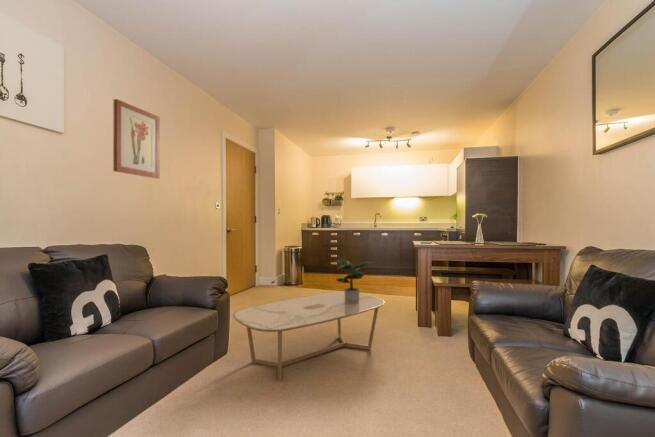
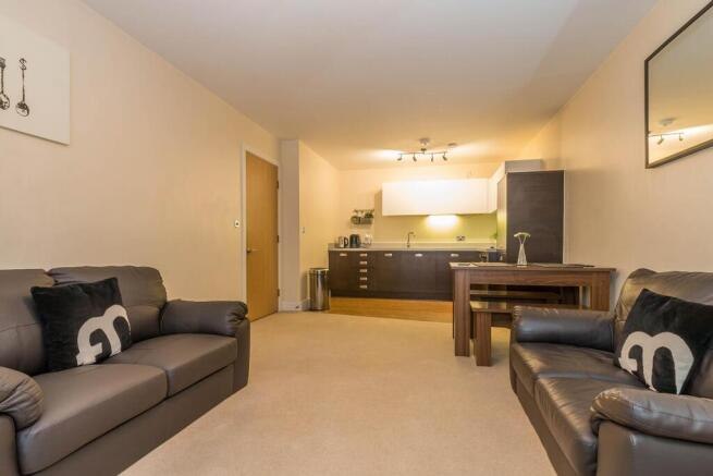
- wall art [112,98,161,179]
- potted plant [333,258,373,303]
- coffee table [232,291,386,383]
